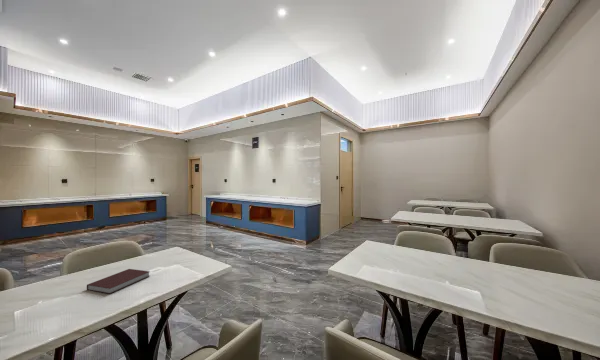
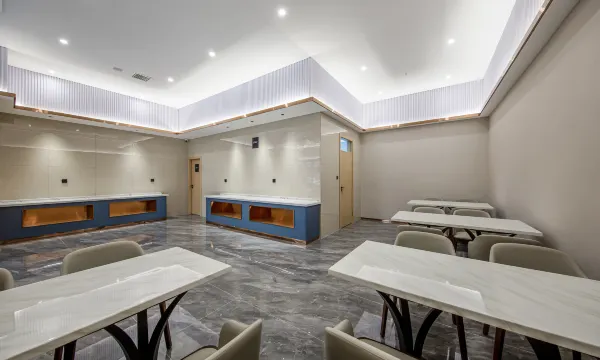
- notebook [86,268,151,295]
